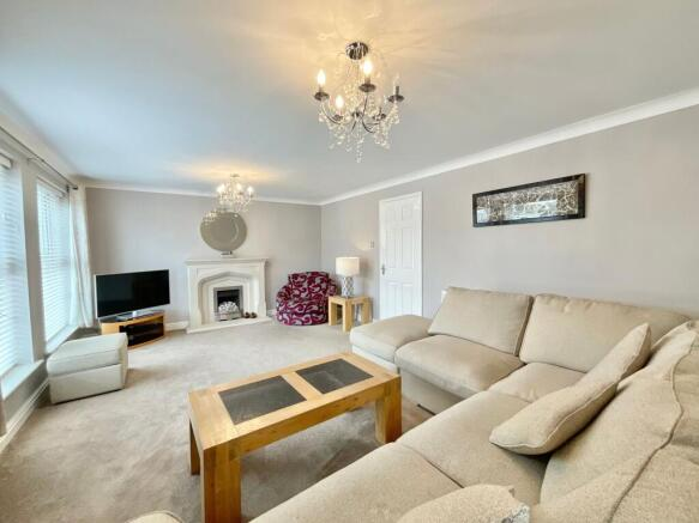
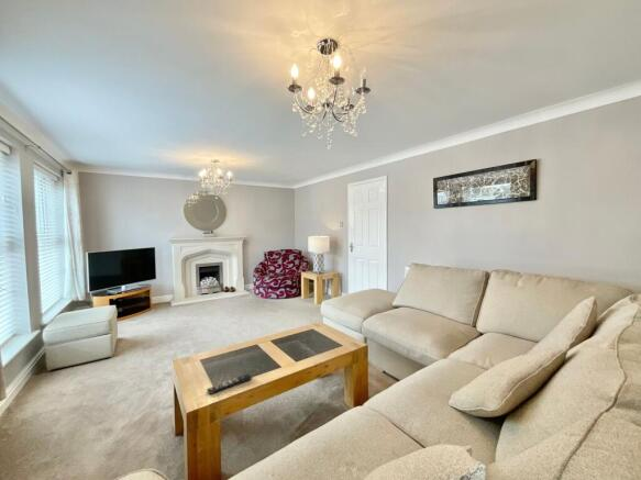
+ remote control [206,372,253,395]
